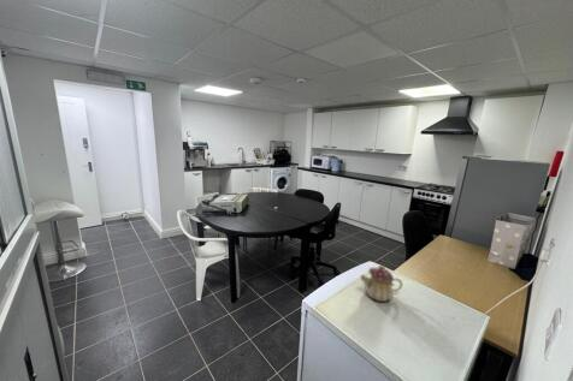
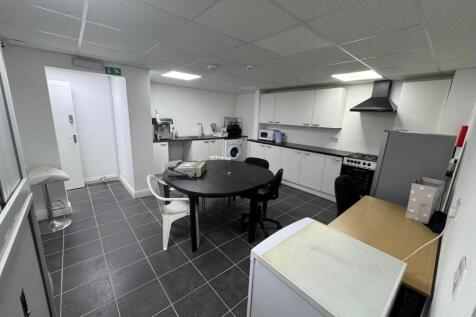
- teapot [360,264,403,303]
